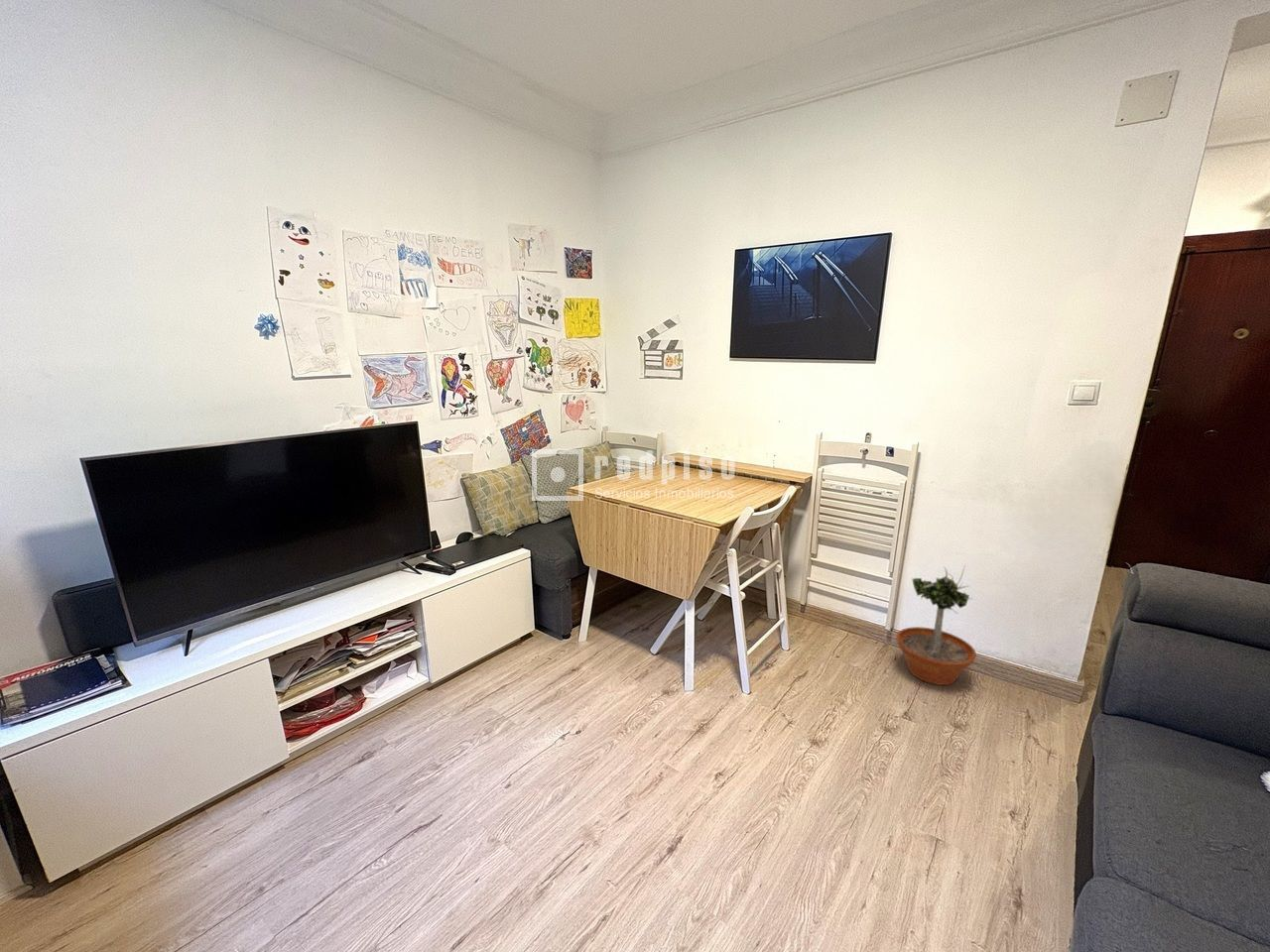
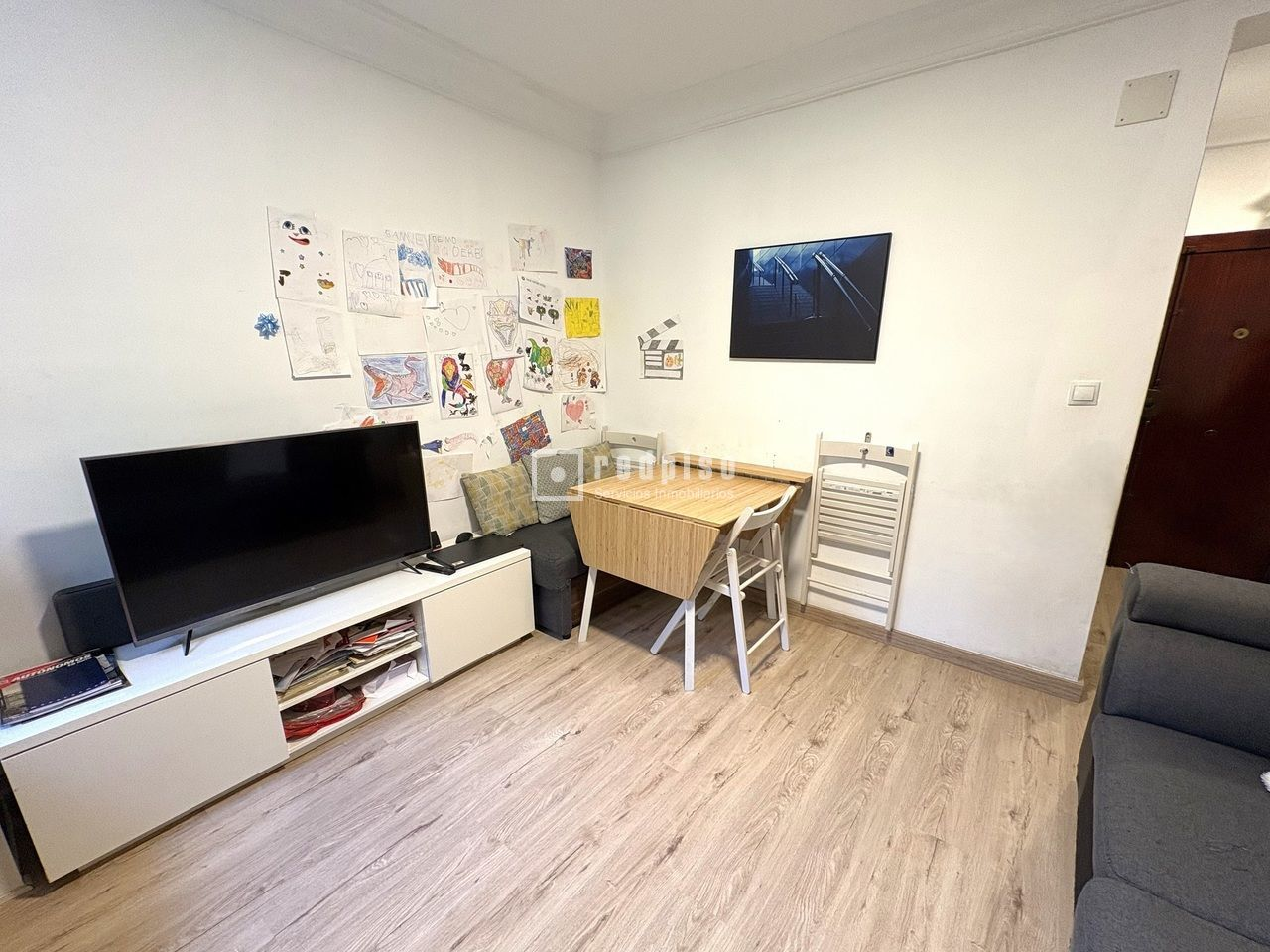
- potted tree [895,563,977,686]
